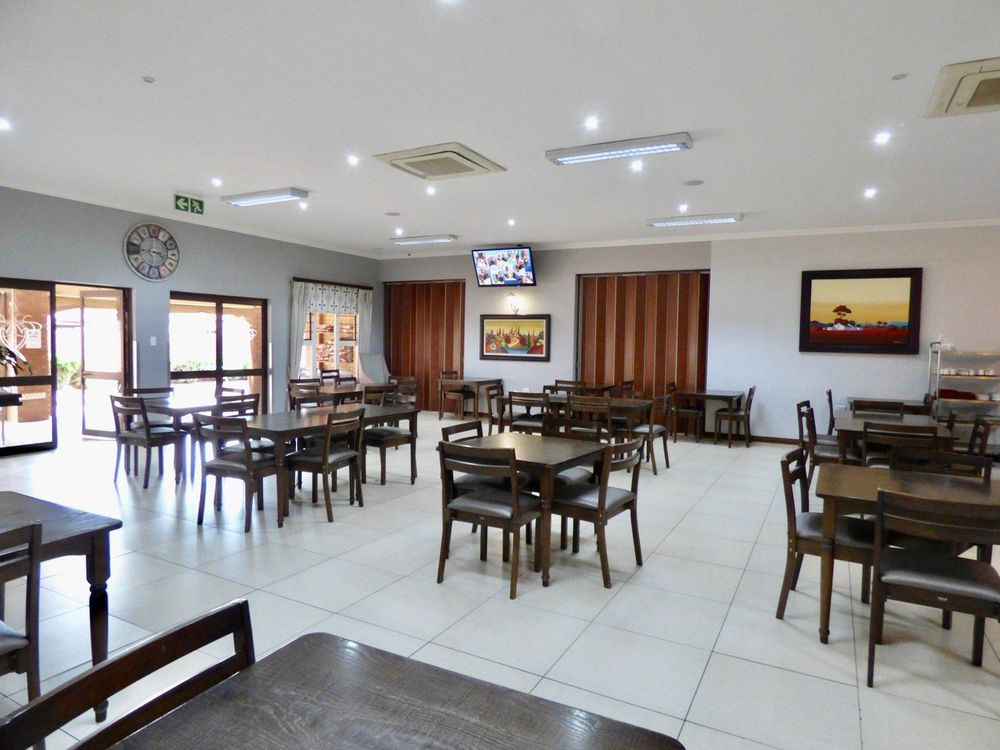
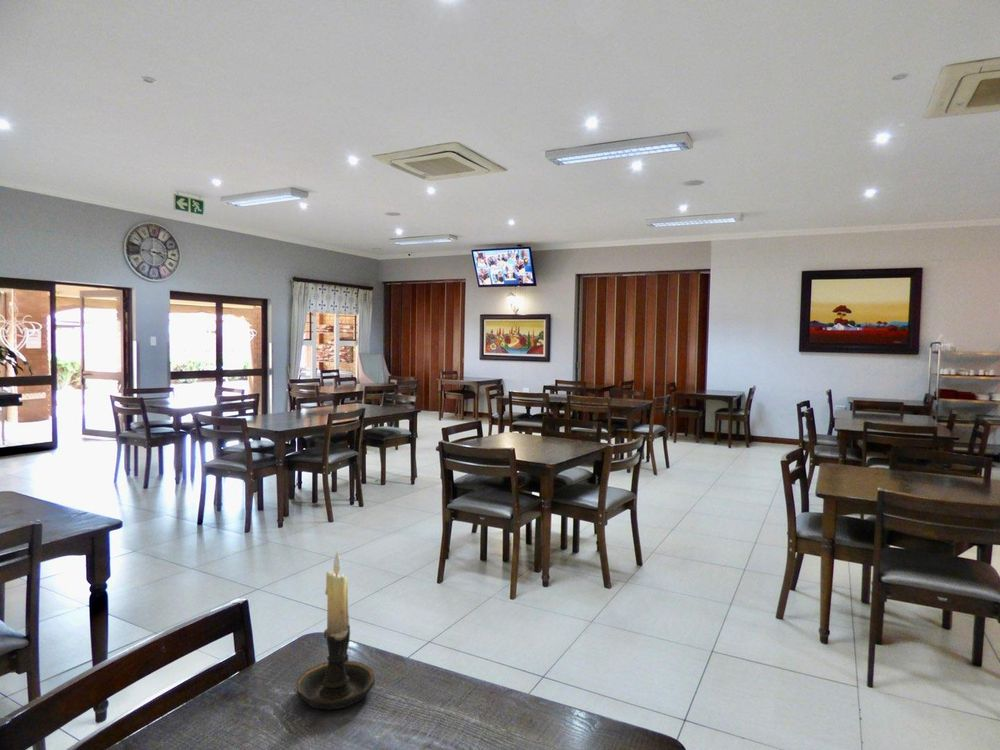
+ candle holder [296,551,376,711]
